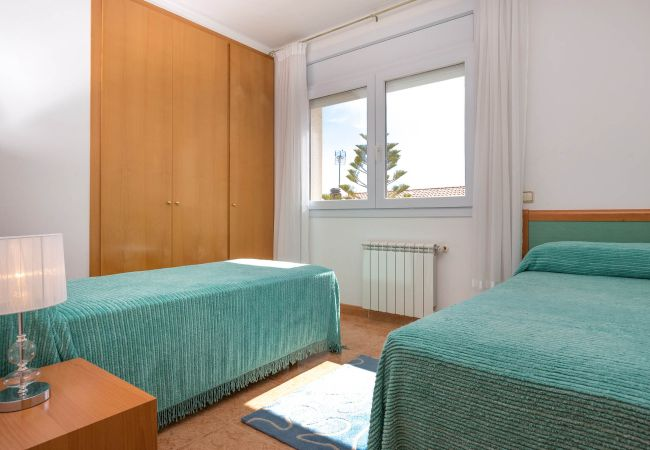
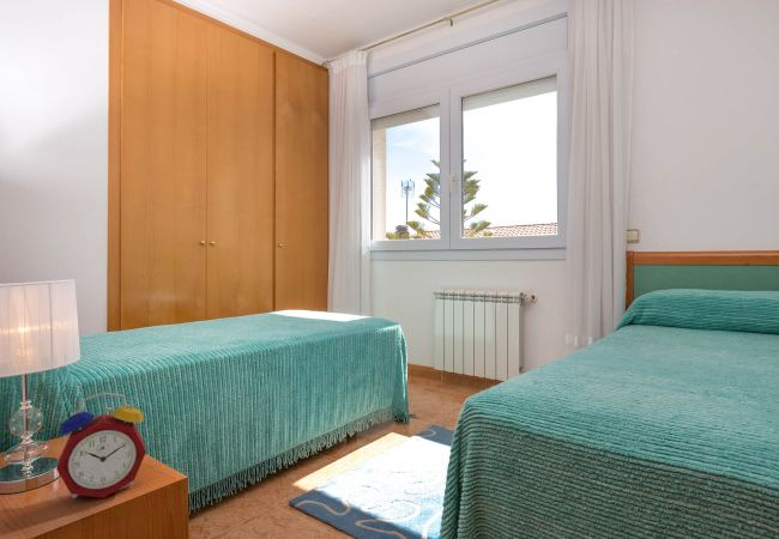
+ alarm clock [55,392,147,499]
